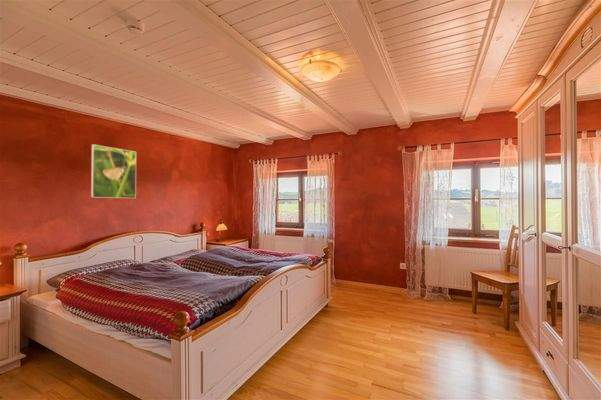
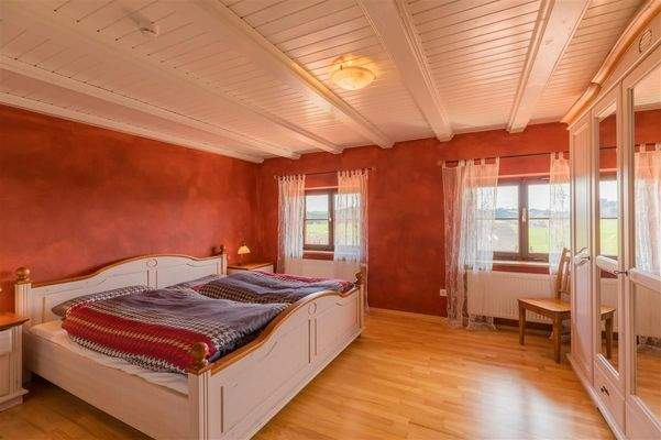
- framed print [90,143,137,199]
